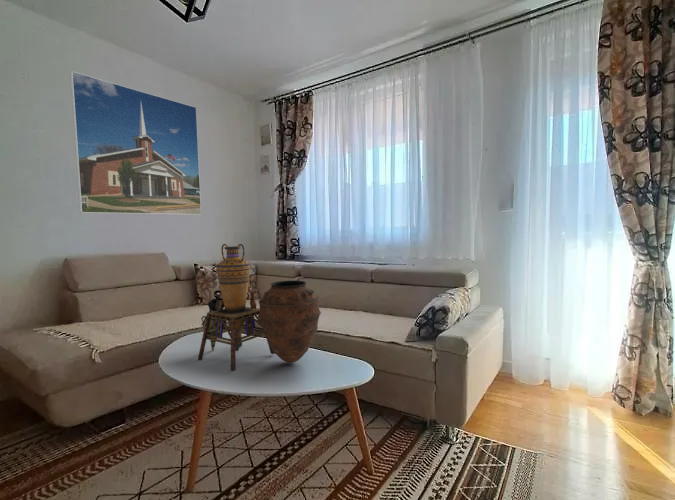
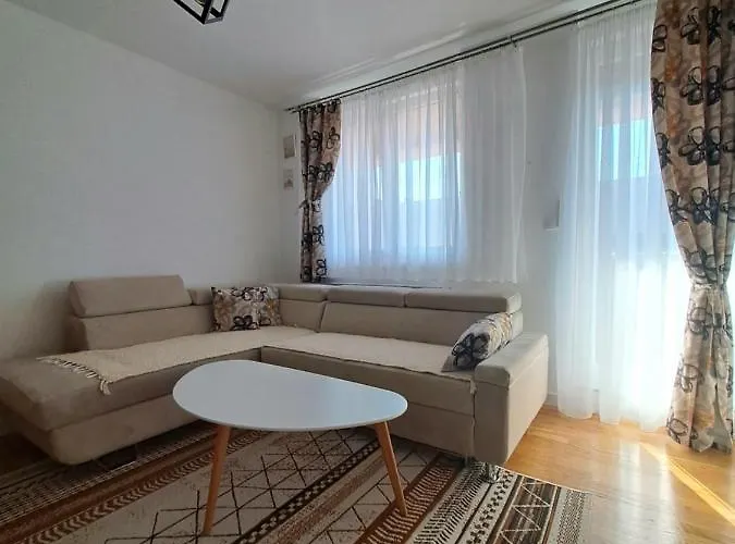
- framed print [69,70,202,216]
- decorative vase [197,243,322,372]
